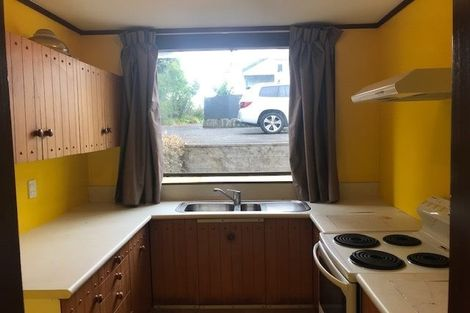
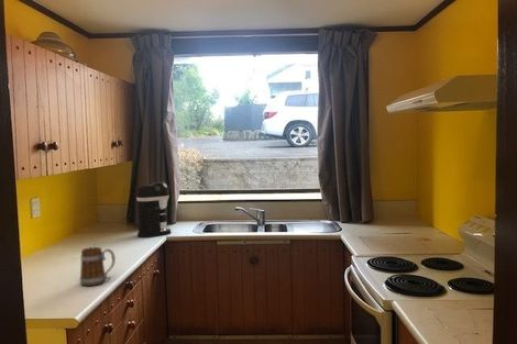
+ coffee maker [135,180,172,238]
+ mug [79,246,117,287]
